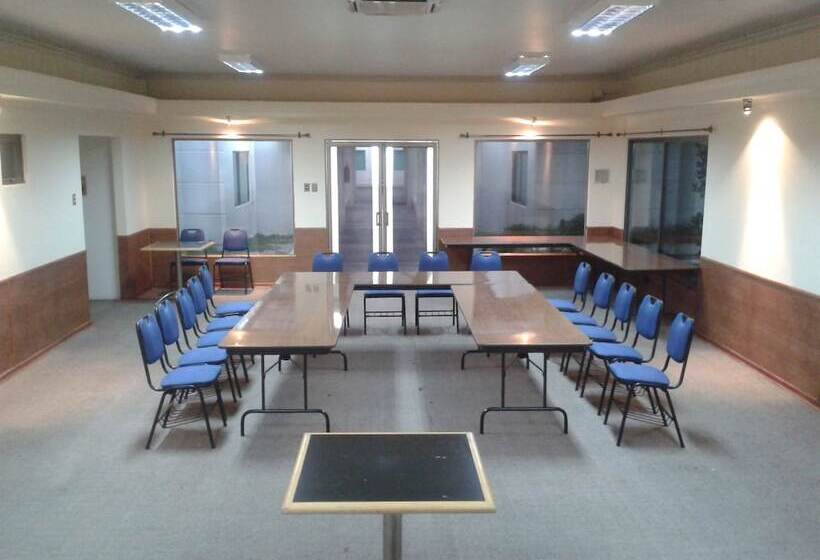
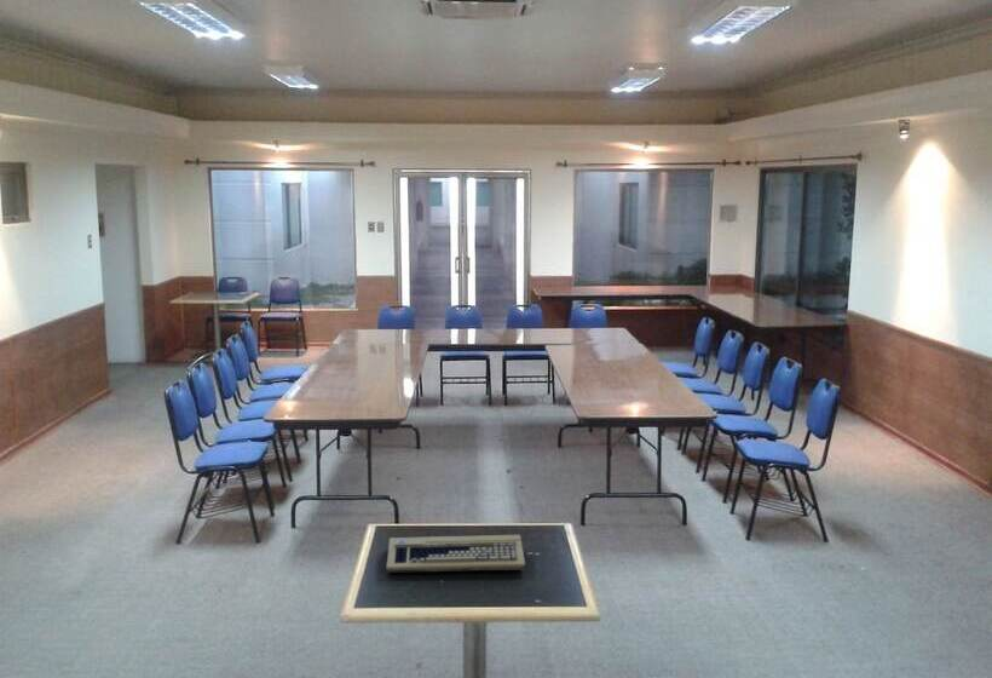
+ computer keyboard [385,534,527,574]
